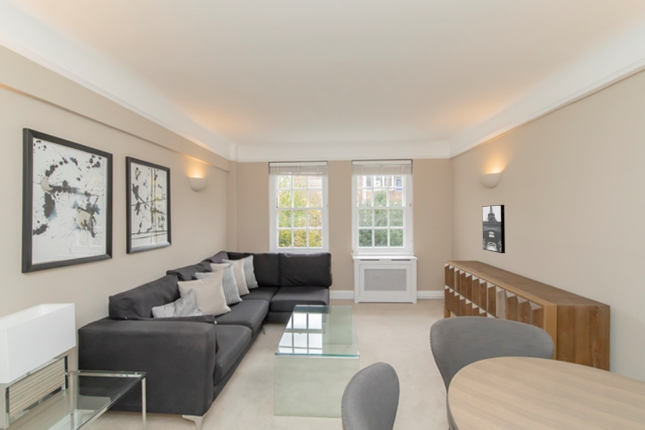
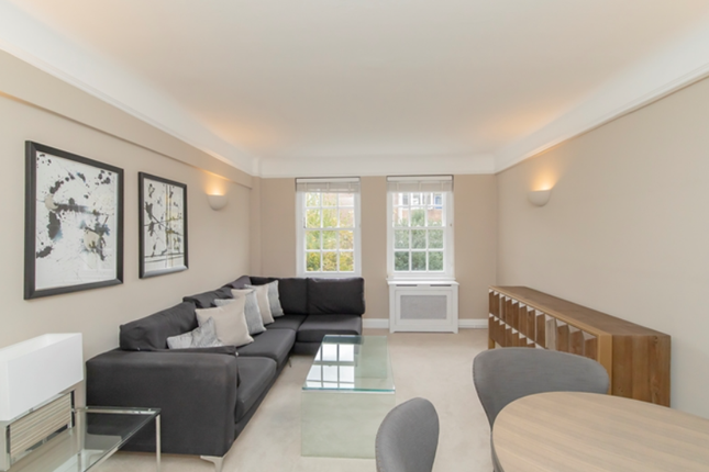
- wall art [481,204,506,254]
